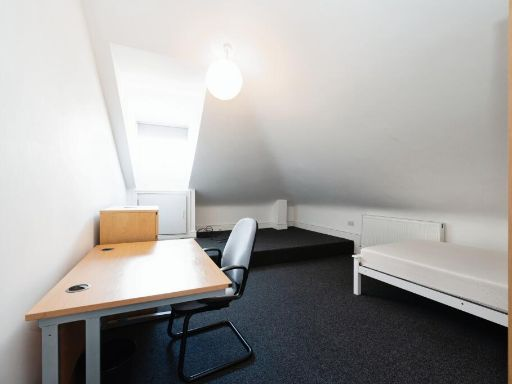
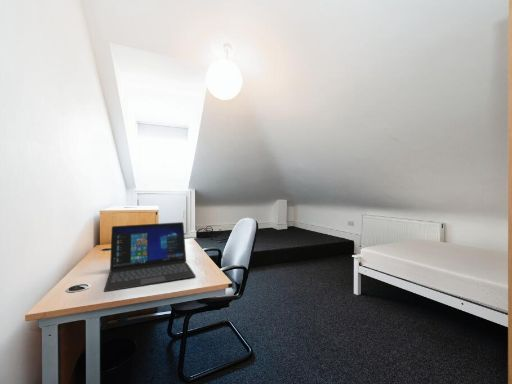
+ laptop [103,221,196,293]
